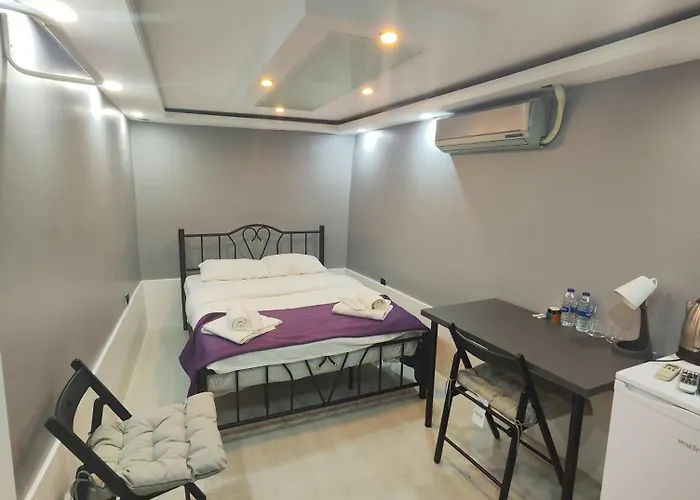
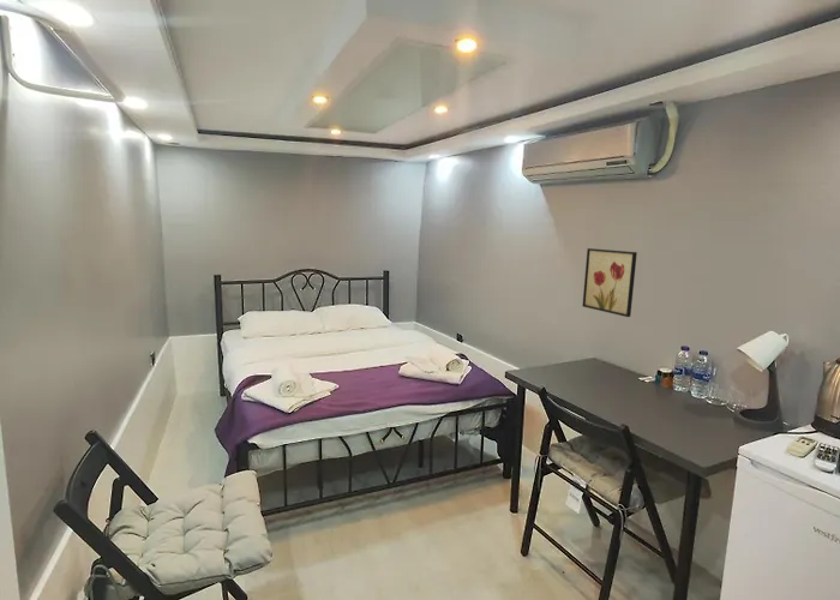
+ wall art [581,247,638,318]
